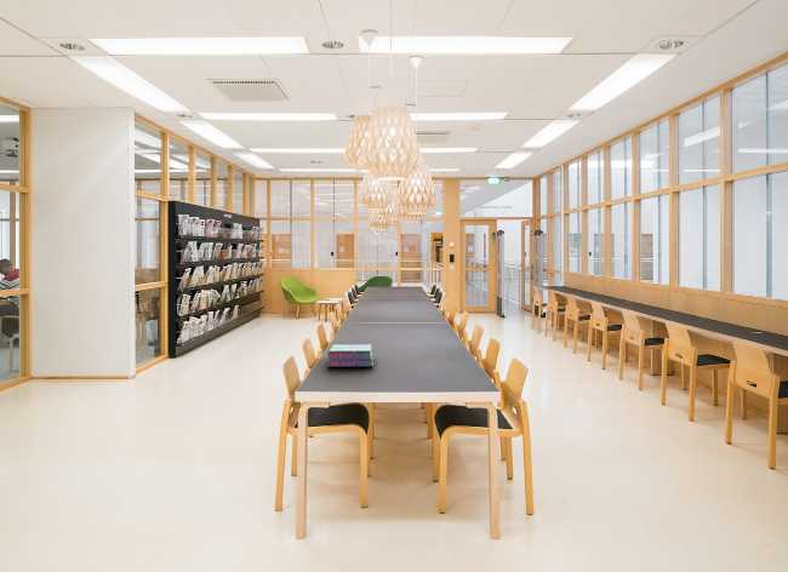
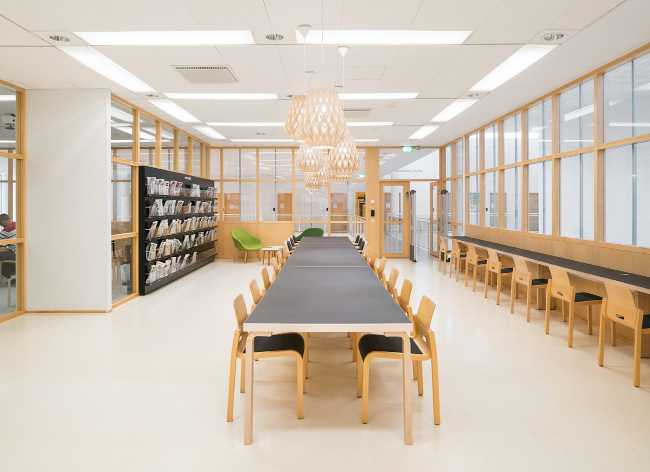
- stack of books [326,343,375,367]
